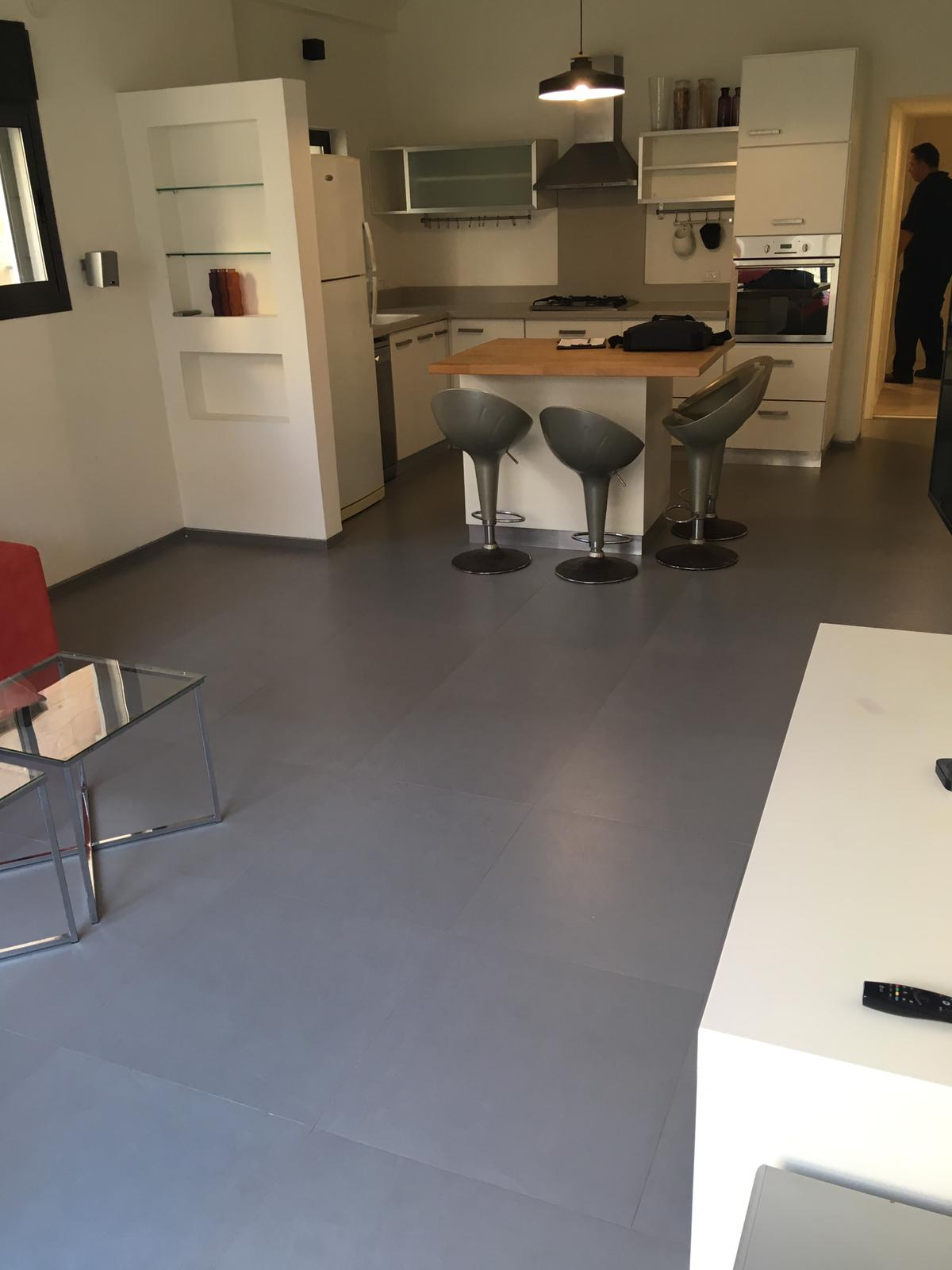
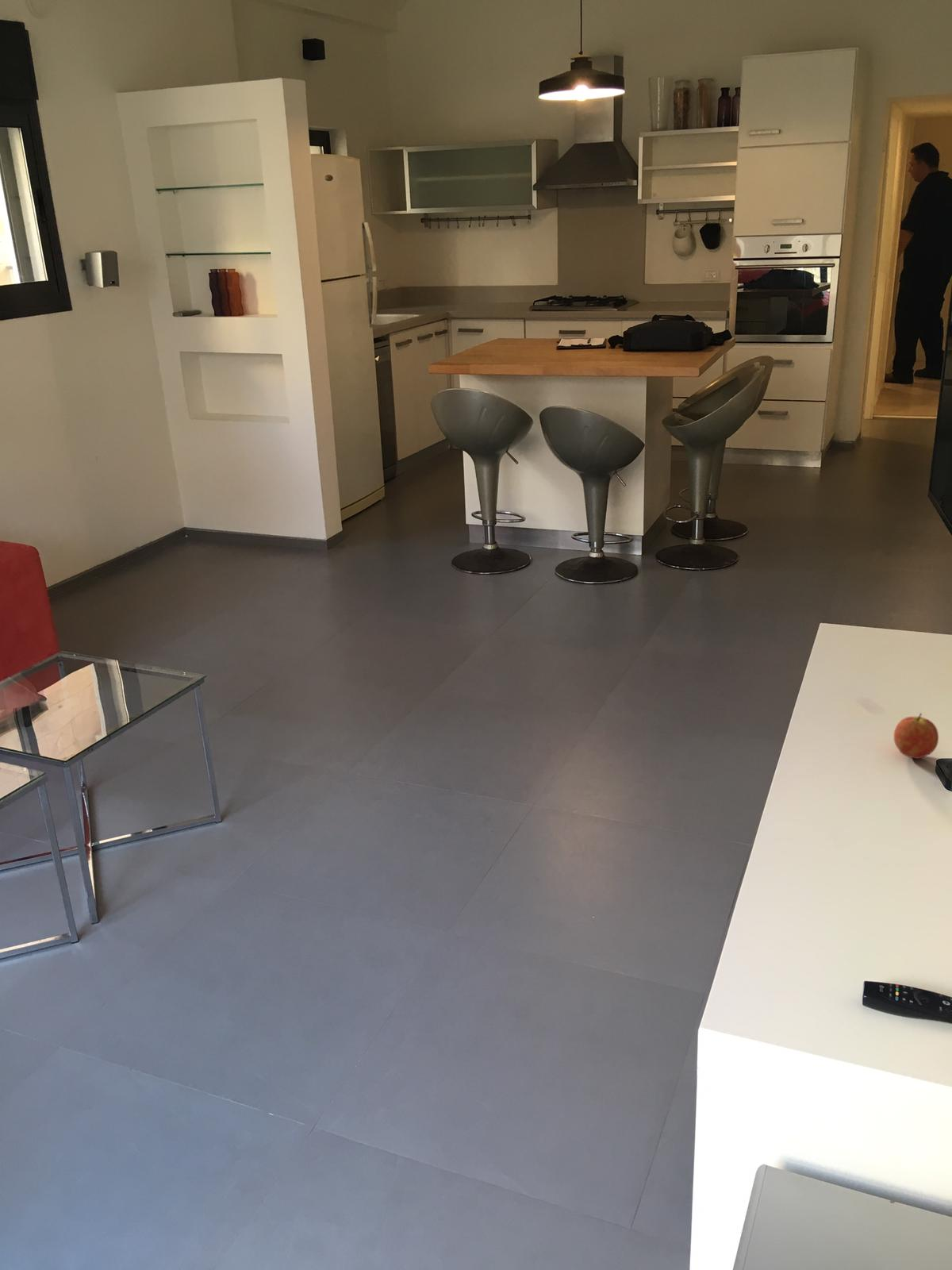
+ fruit [893,712,939,760]
